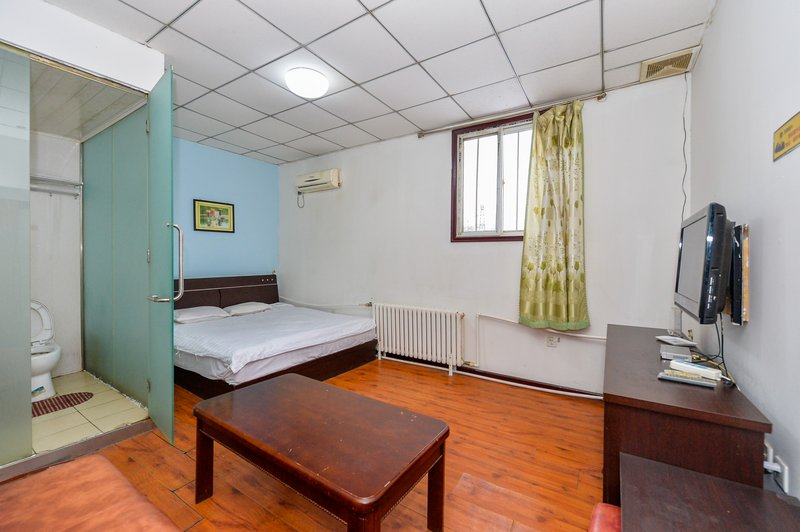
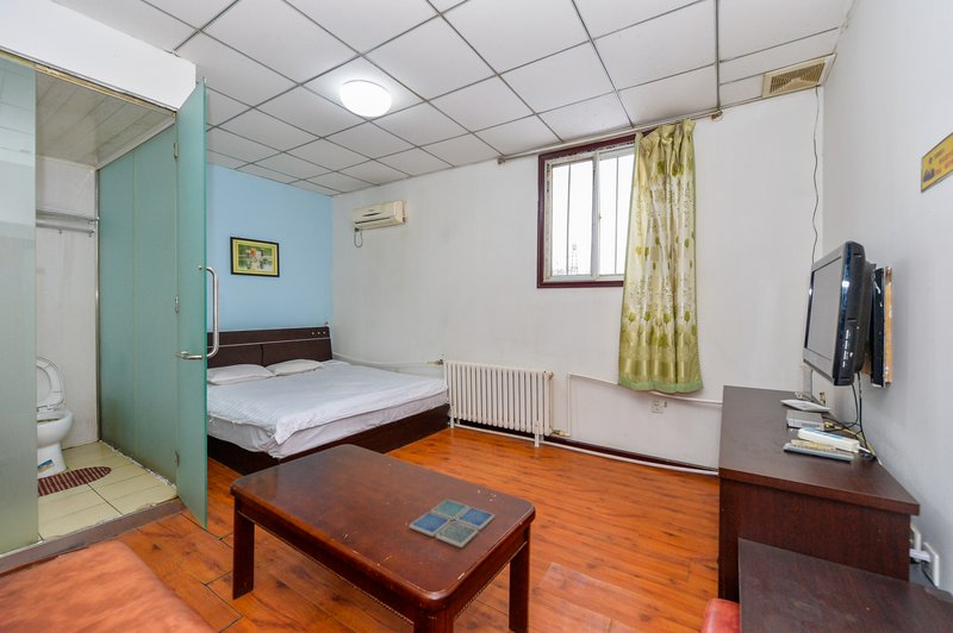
+ drink coaster [409,499,496,549]
